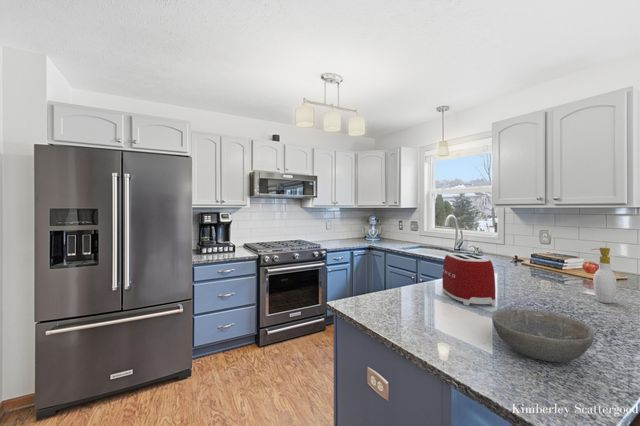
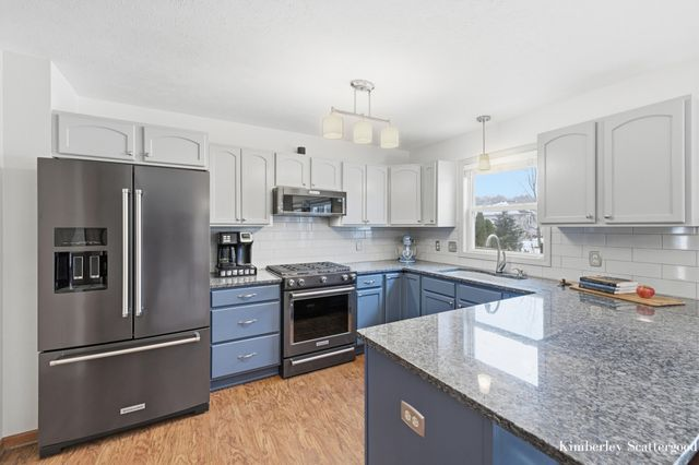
- bowl [491,308,596,363]
- soap bottle [590,247,618,304]
- toaster [441,252,496,307]
